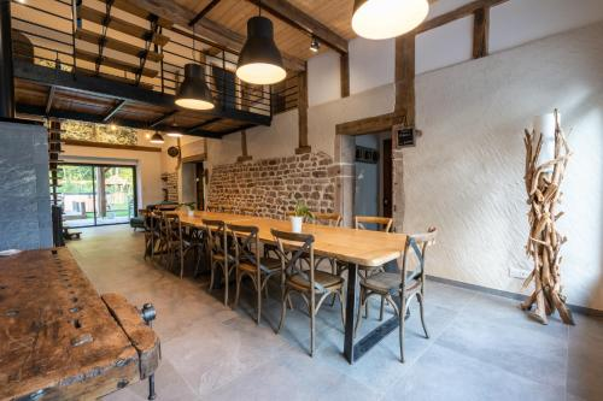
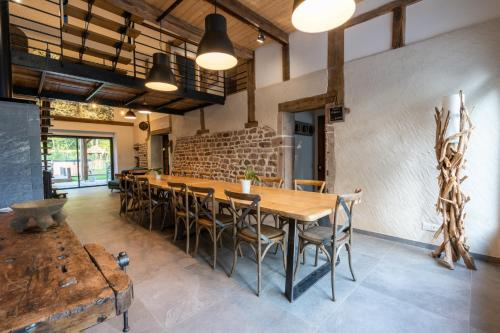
+ bowl [8,198,69,233]
